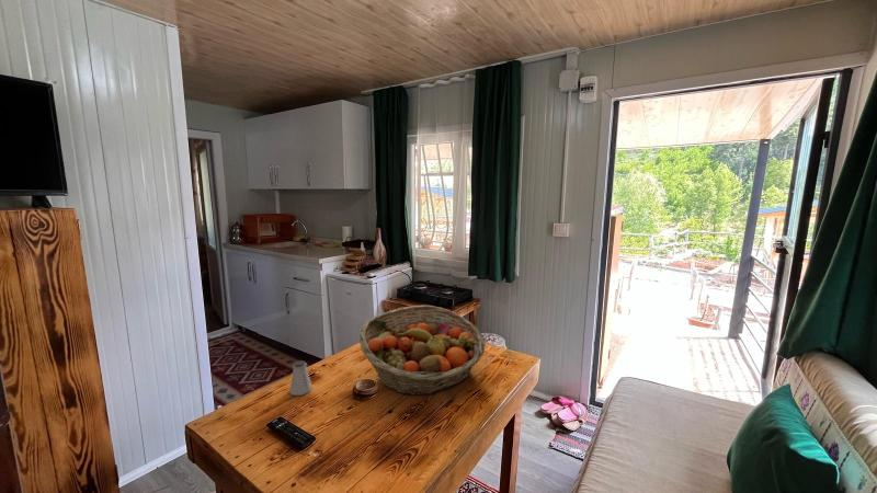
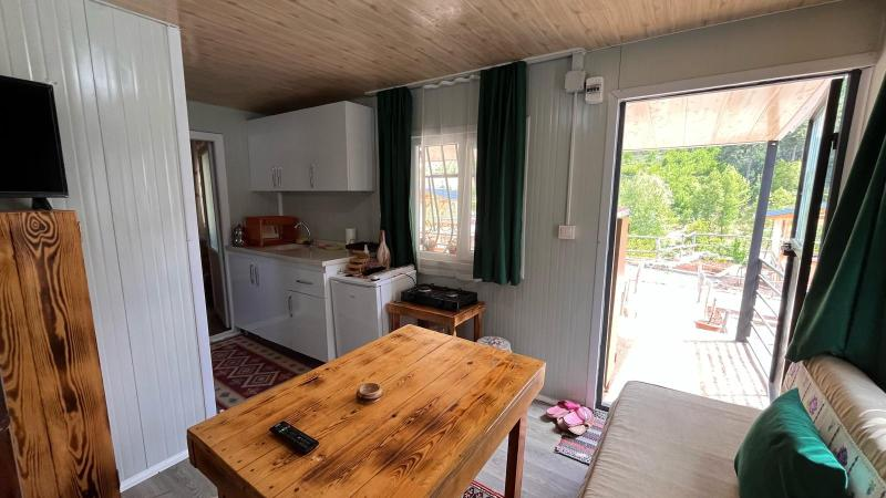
- fruit basket [357,305,487,397]
- saltshaker [288,359,312,397]
